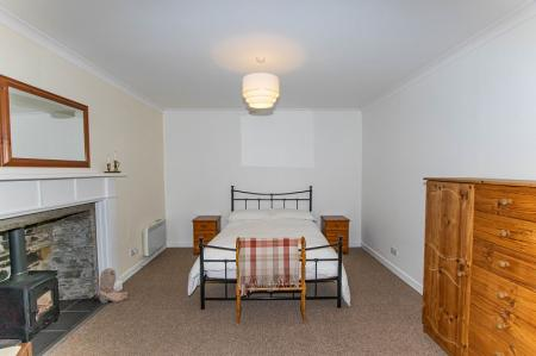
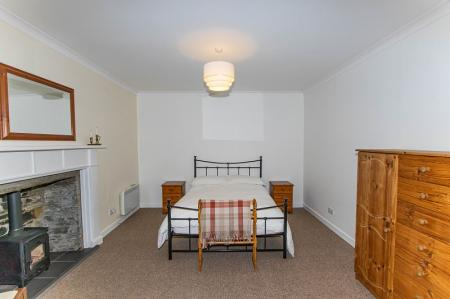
- boots [98,267,129,304]
